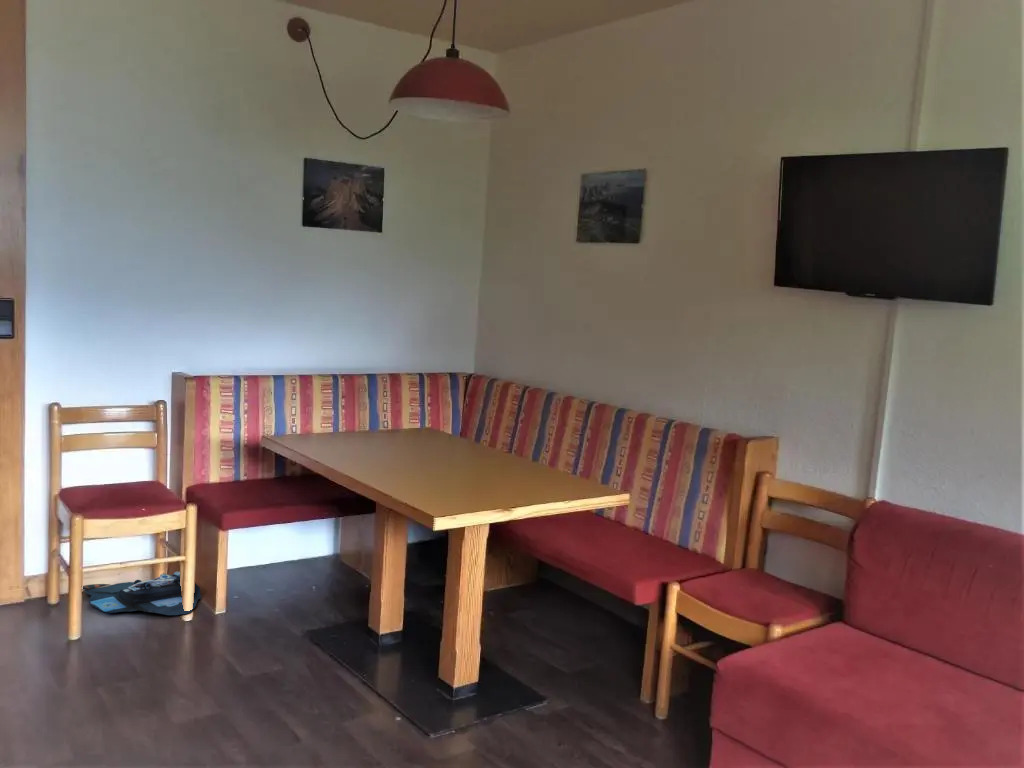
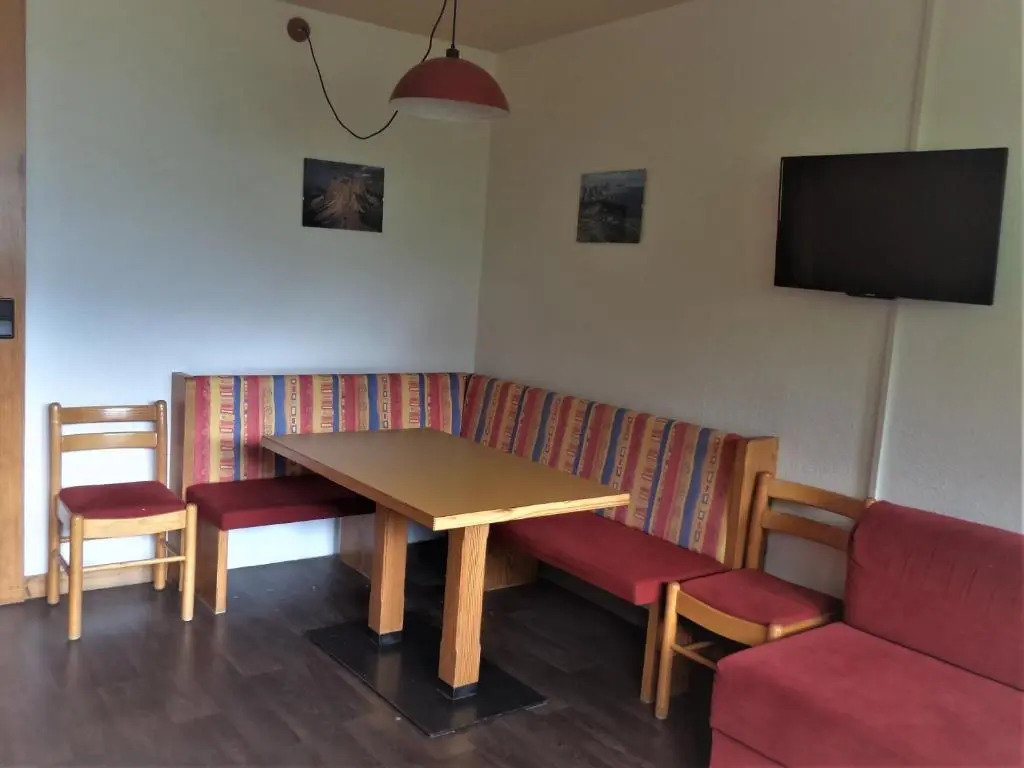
- backpack [82,571,202,616]
